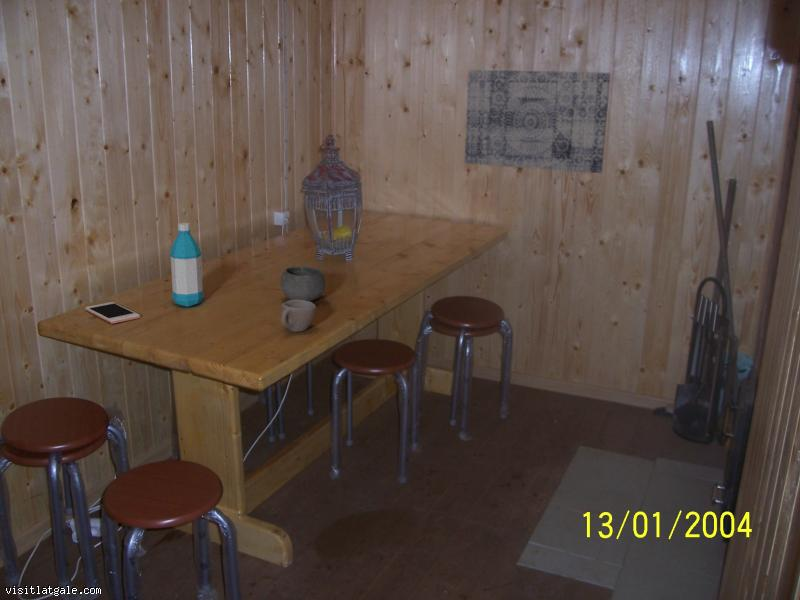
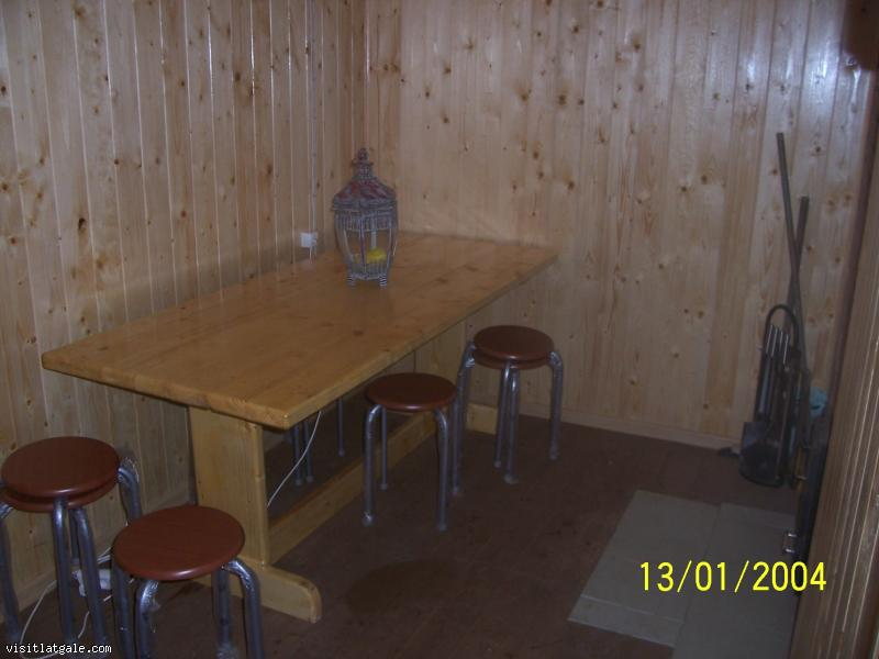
- cell phone [84,301,141,325]
- cup [280,299,317,333]
- wall art [464,69,611,174]
- water bottle [169,222,204,308]
- bowl [279,266,326,302]
